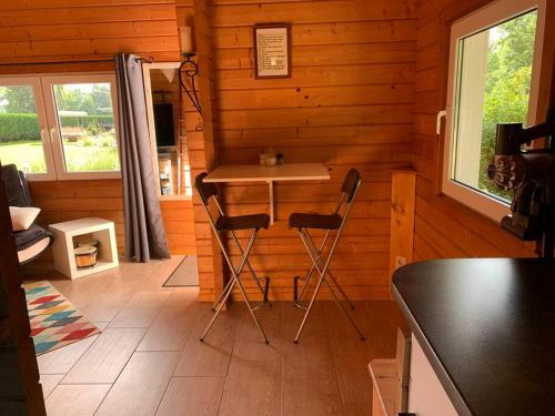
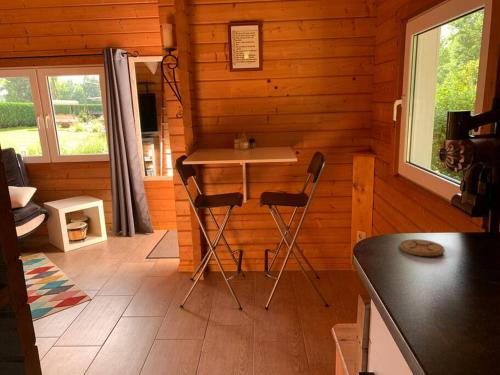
+ coaster [399,238,446,257]
